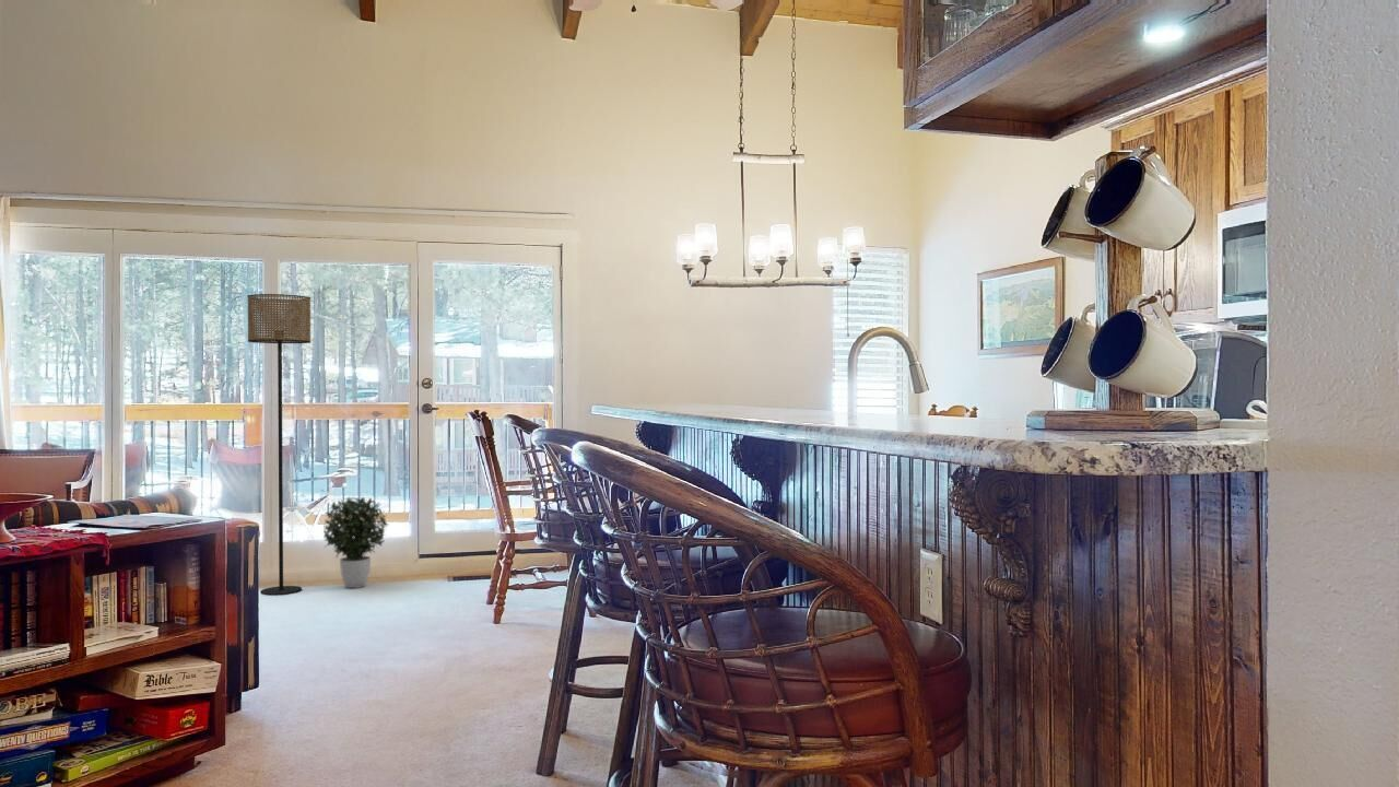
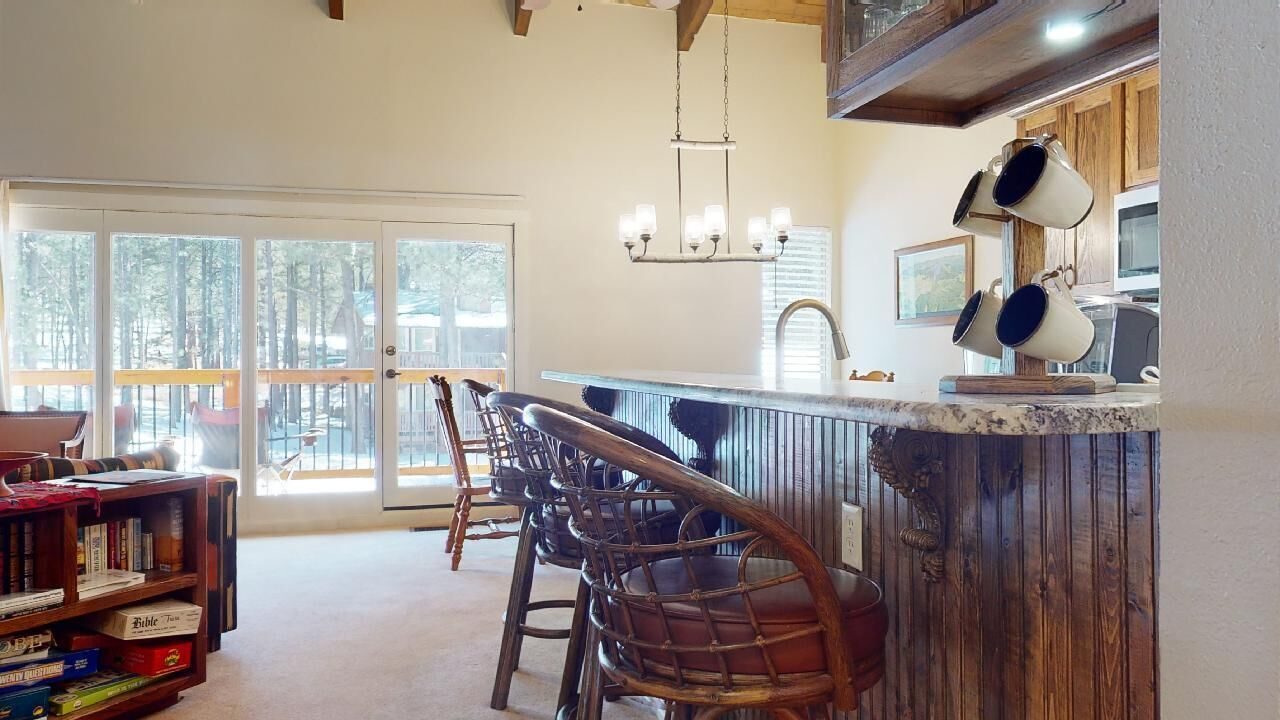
- potted plant [322,495,389,589]
- floor lamp [247,293,311,596]
